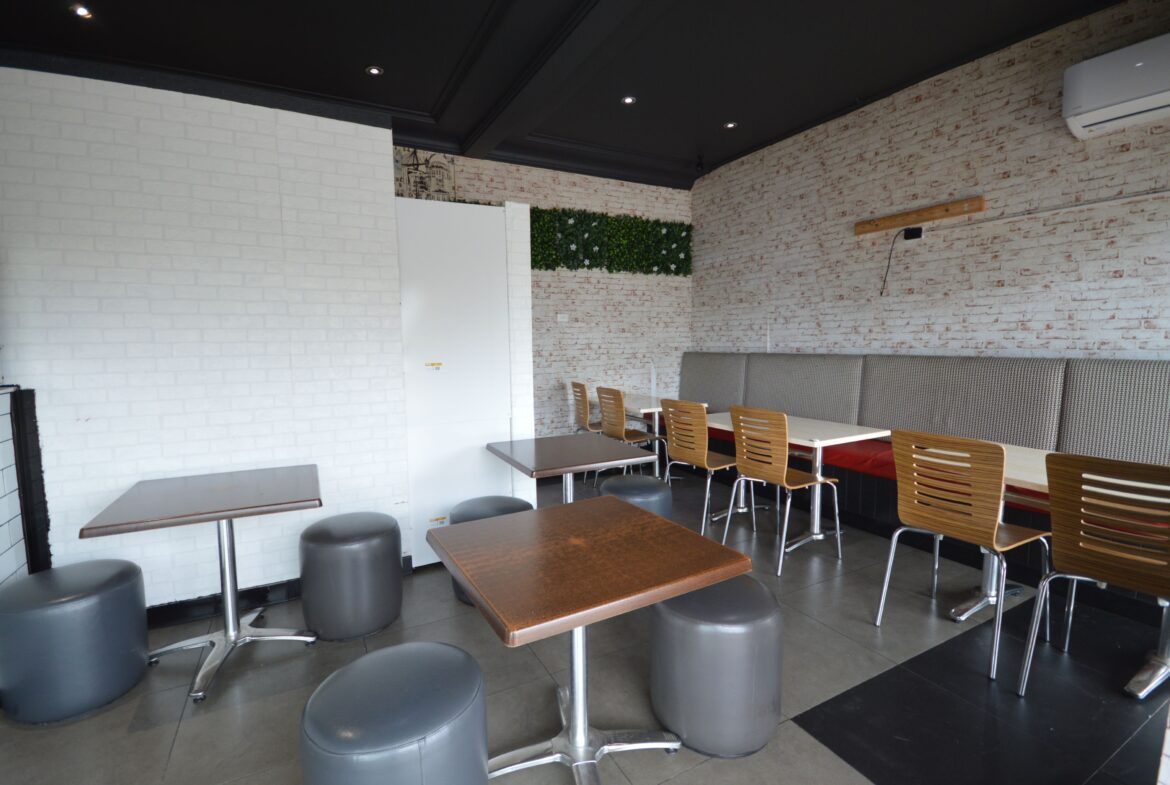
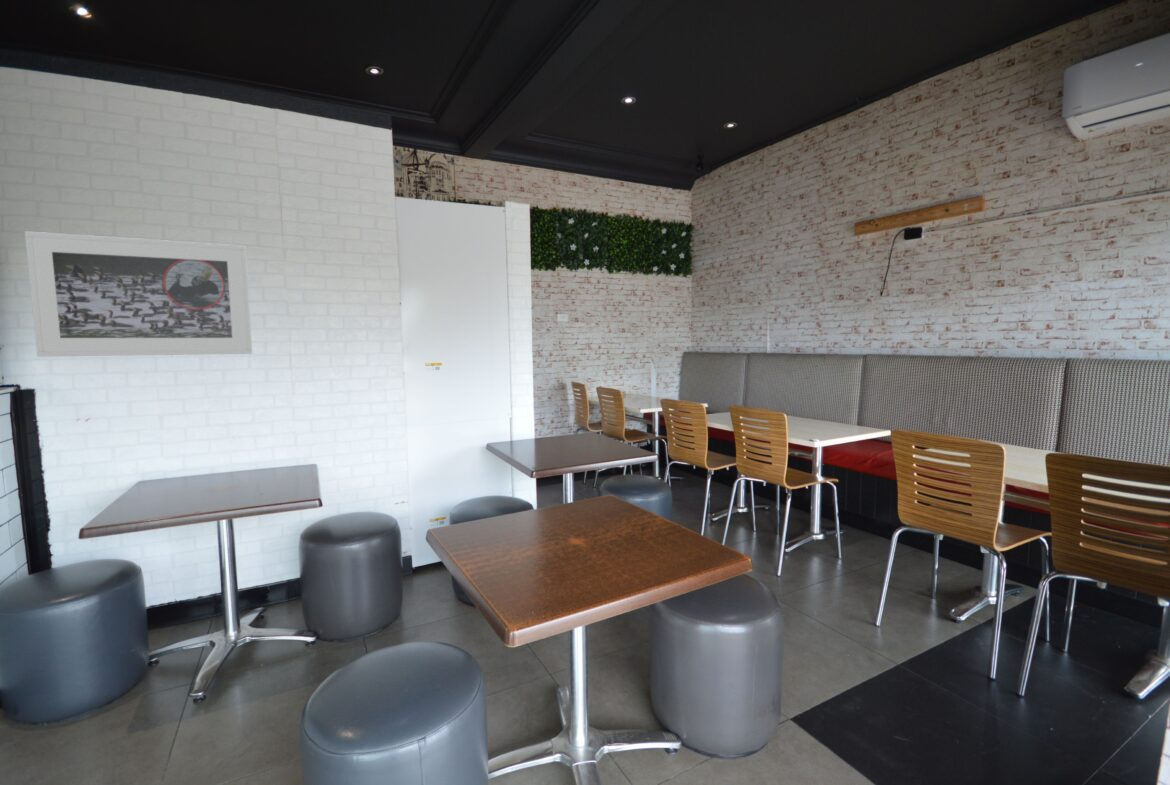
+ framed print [24,230,253,358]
